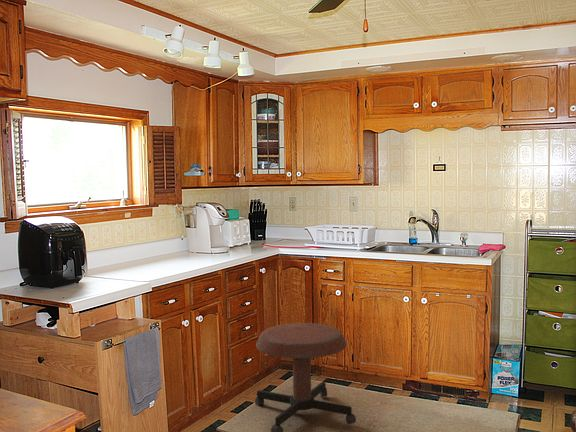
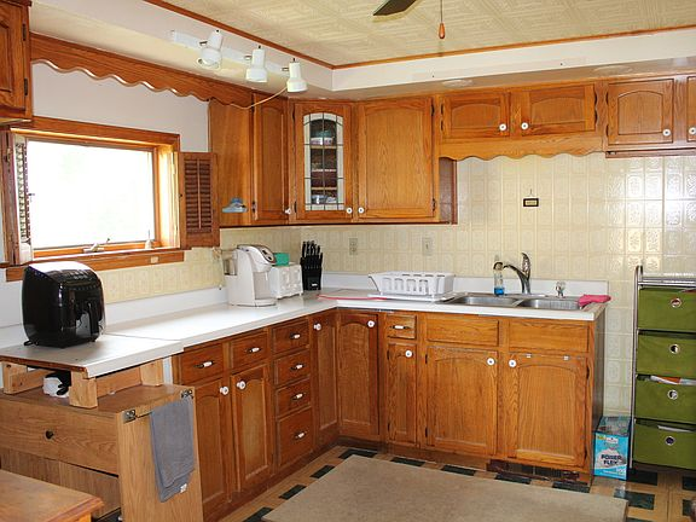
- stool [254,322,357,432]
